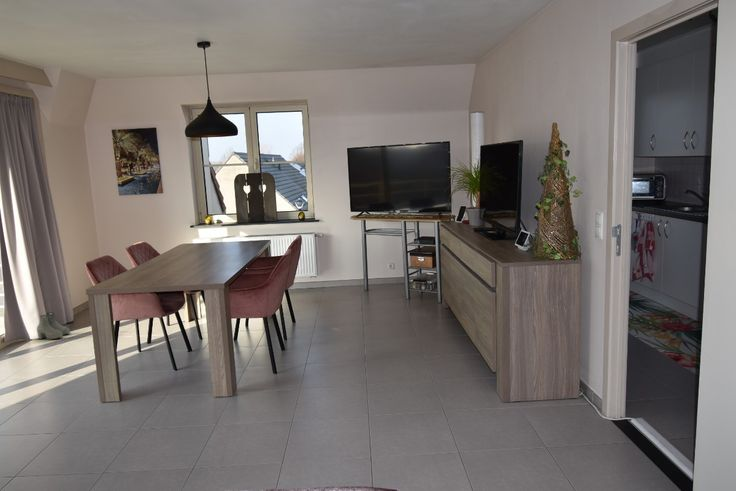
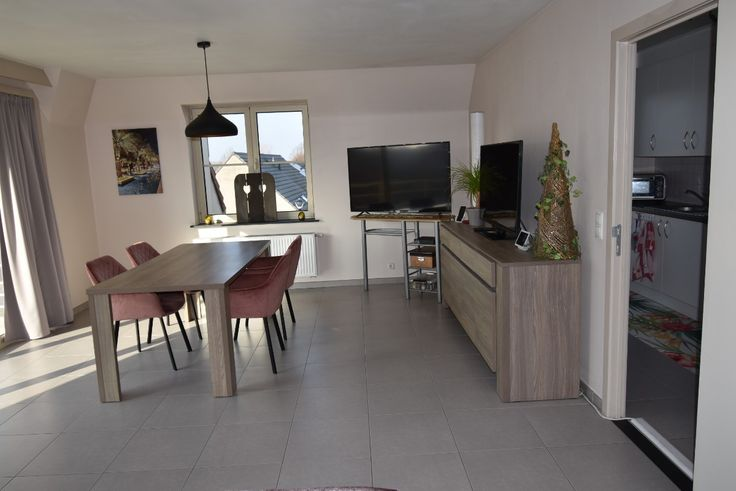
- boots [36,311,71,340]
